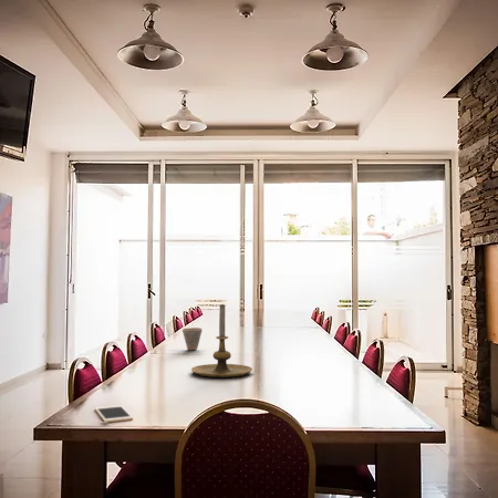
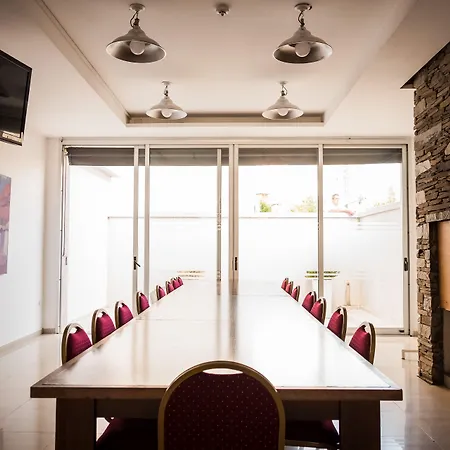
- candle holder [190,303,253,378]
- cell phone [94,404,134,424]
- cup [181,326,204,351]
